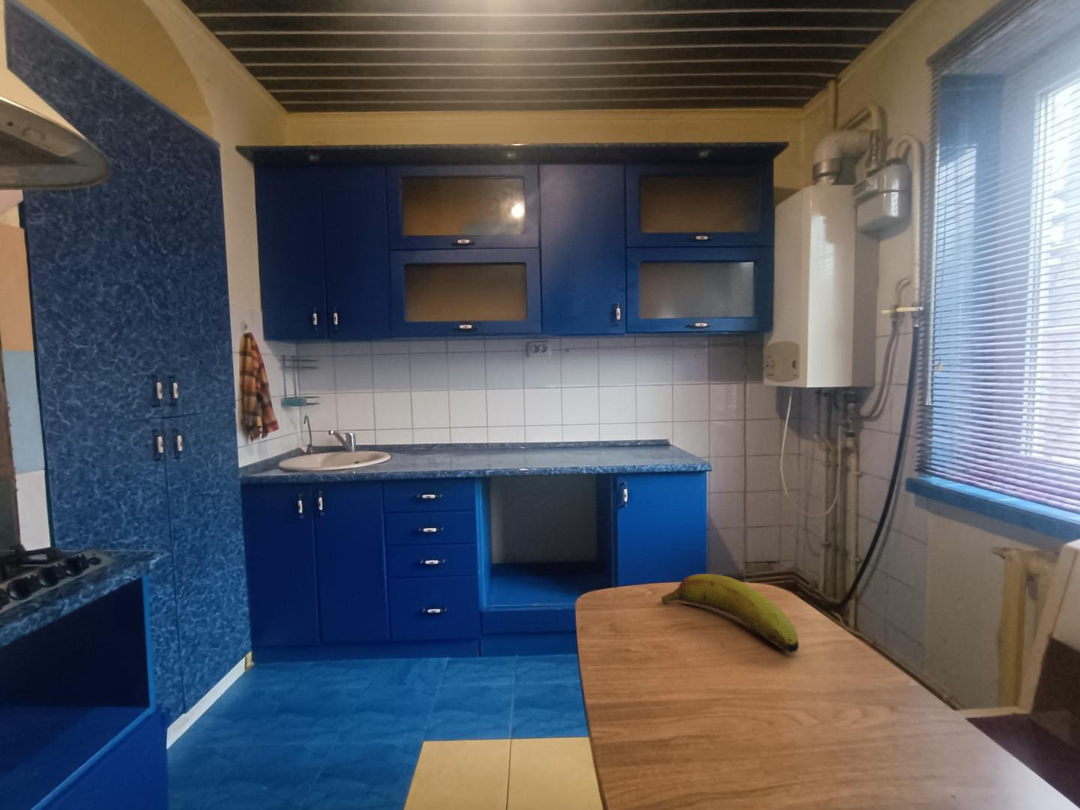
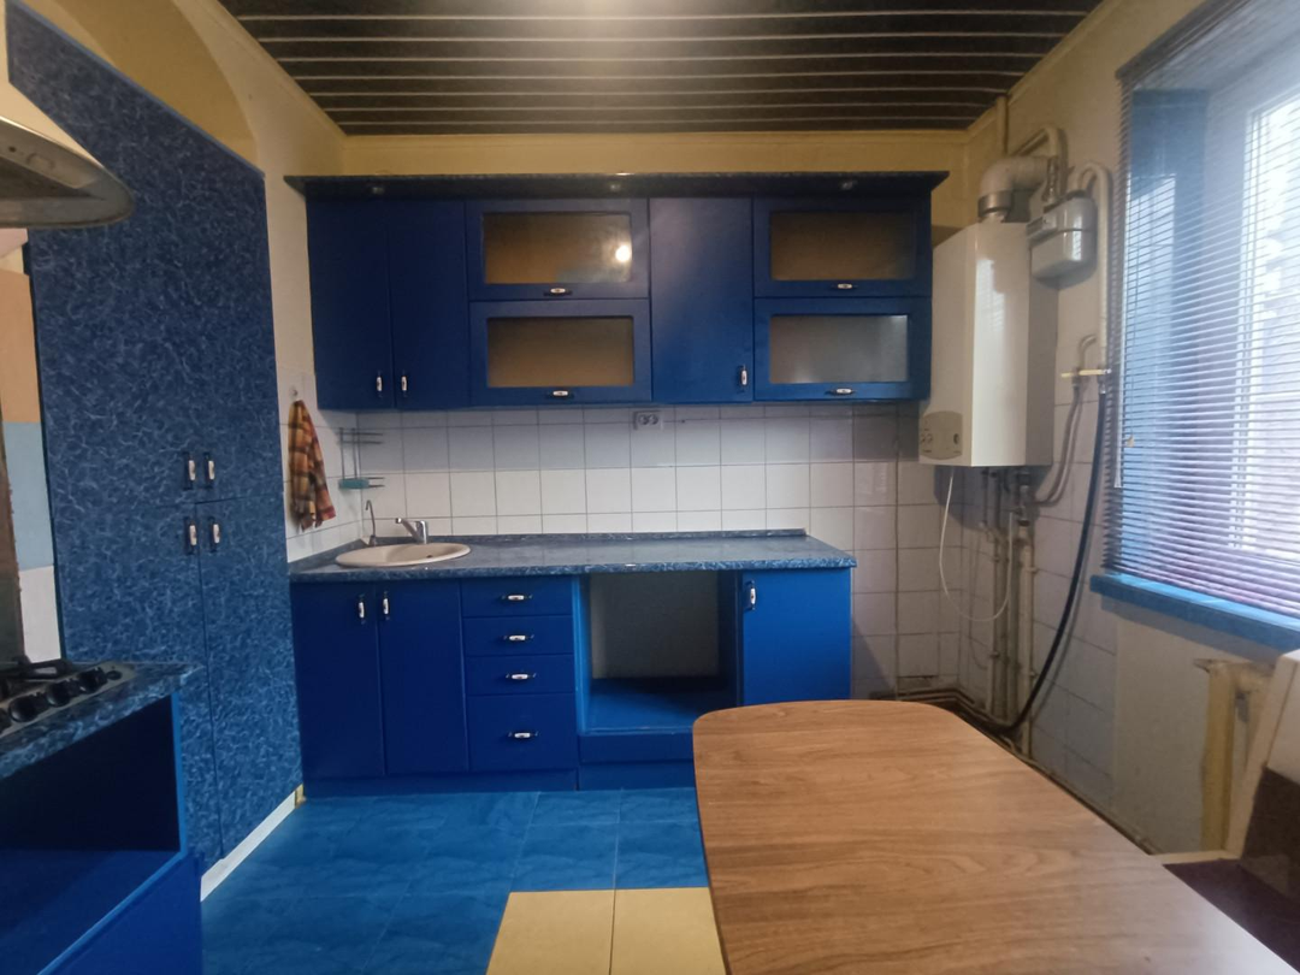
- fruit [660,573,800,653]
